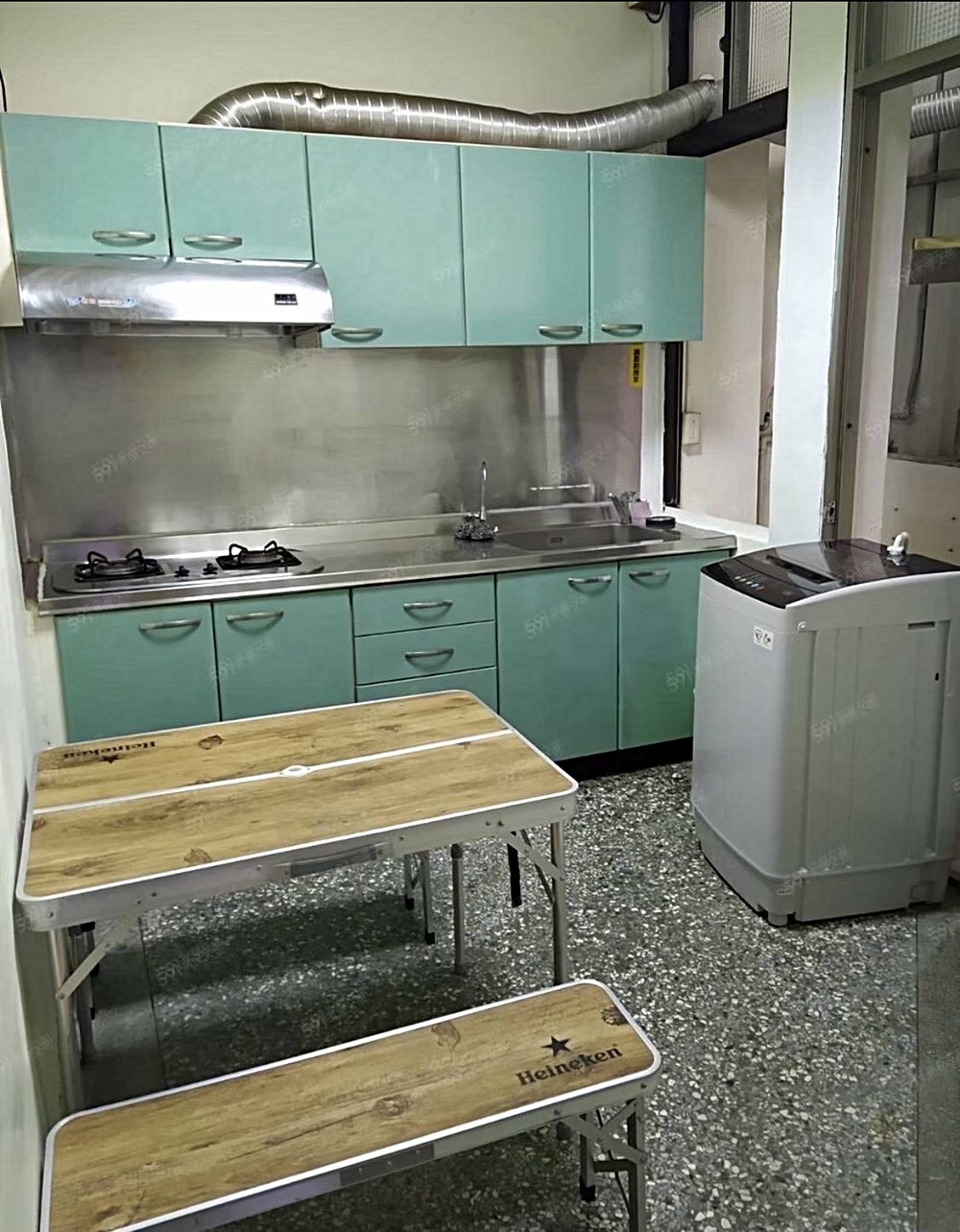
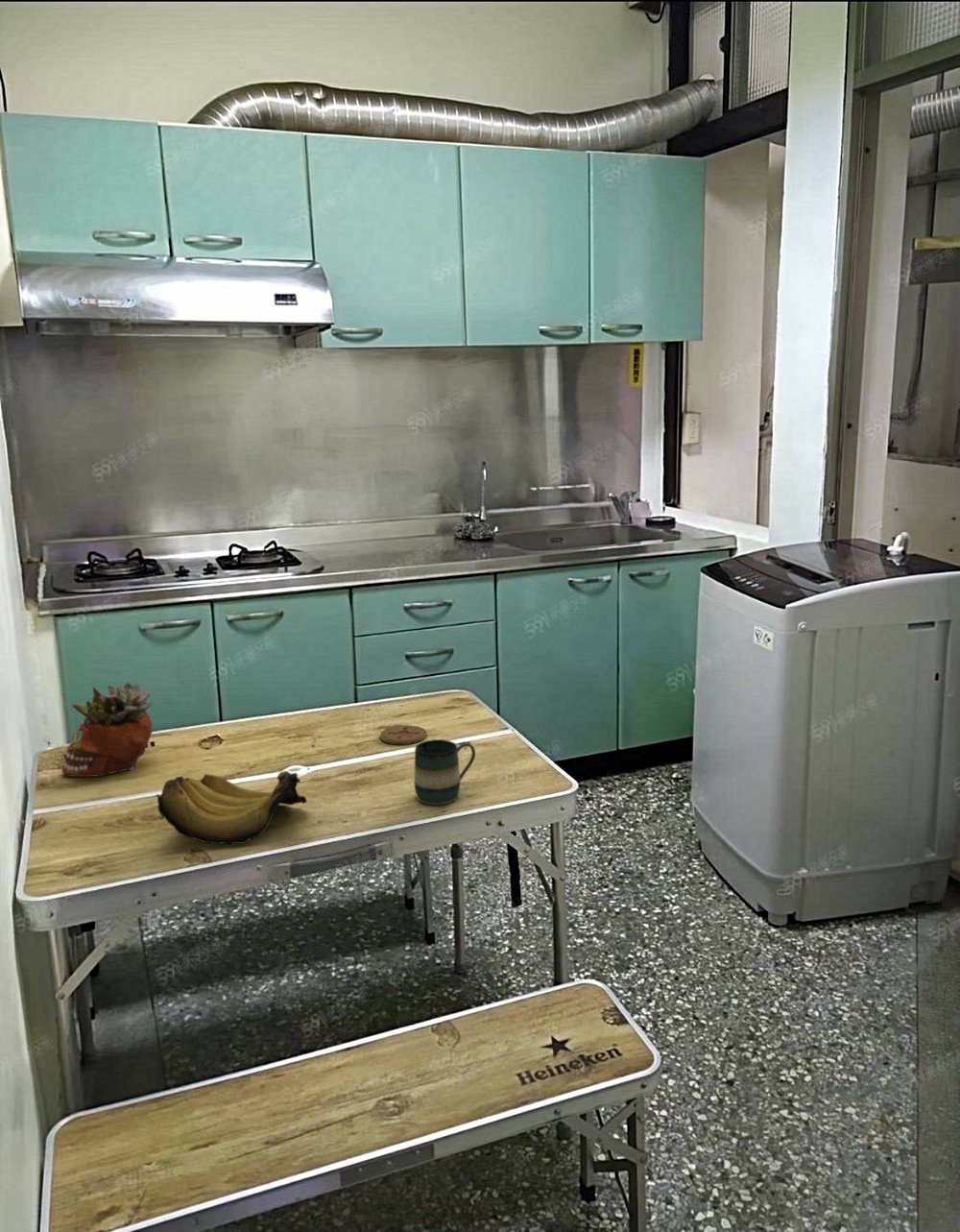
+ banana bunch [154,770,308,845]
+ mug [413,738,476,806]
+ coaster [379,724,428,745]
+ succulent planter [60,681,154,778]
